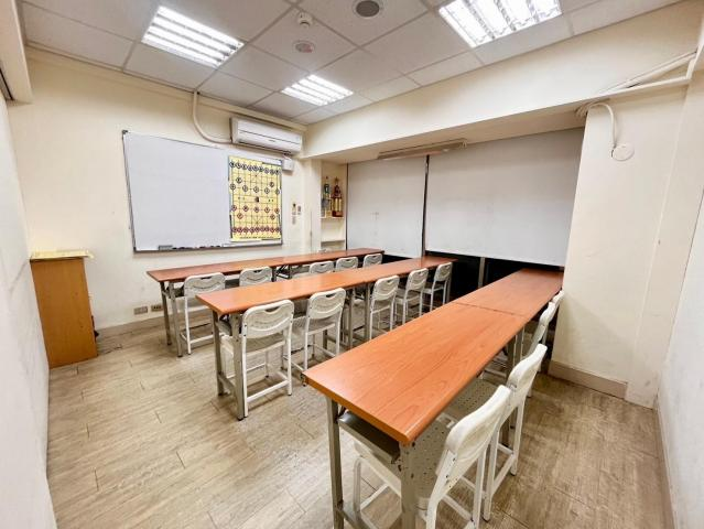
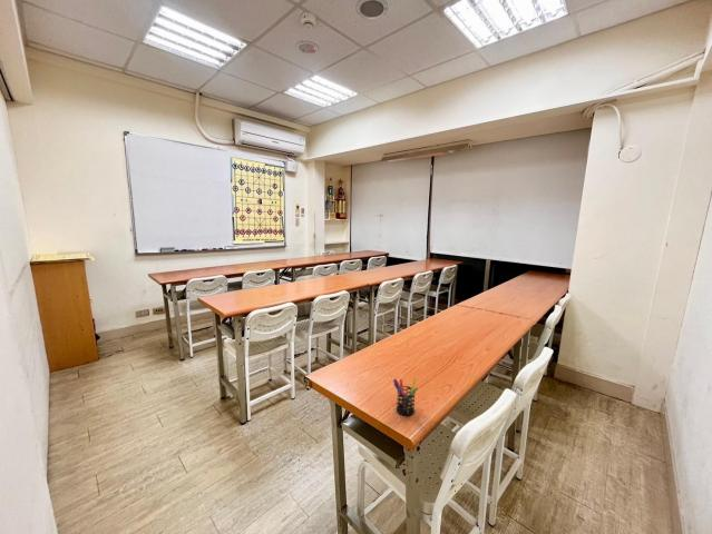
+ pen holder [392,376,419,417]
